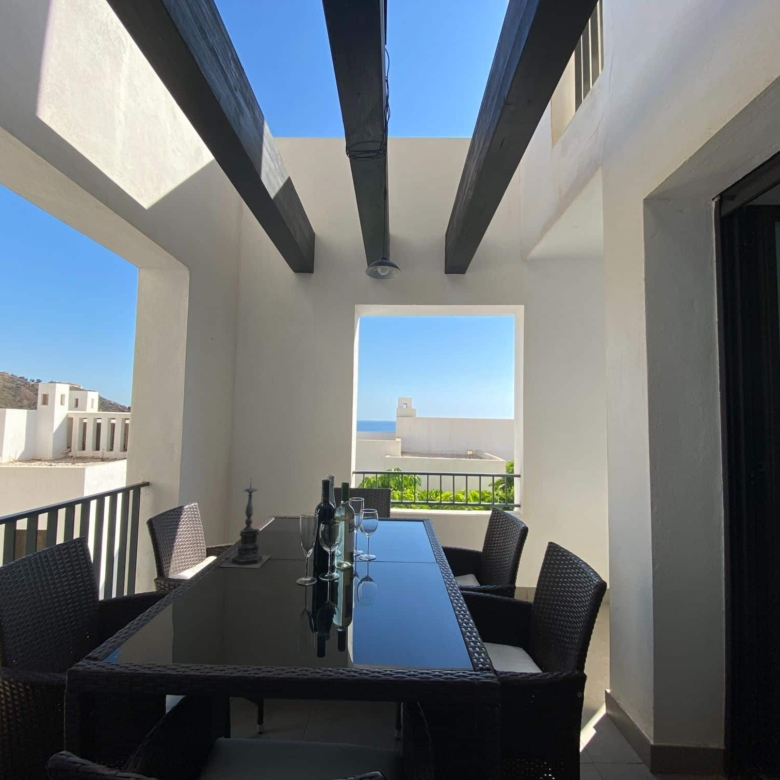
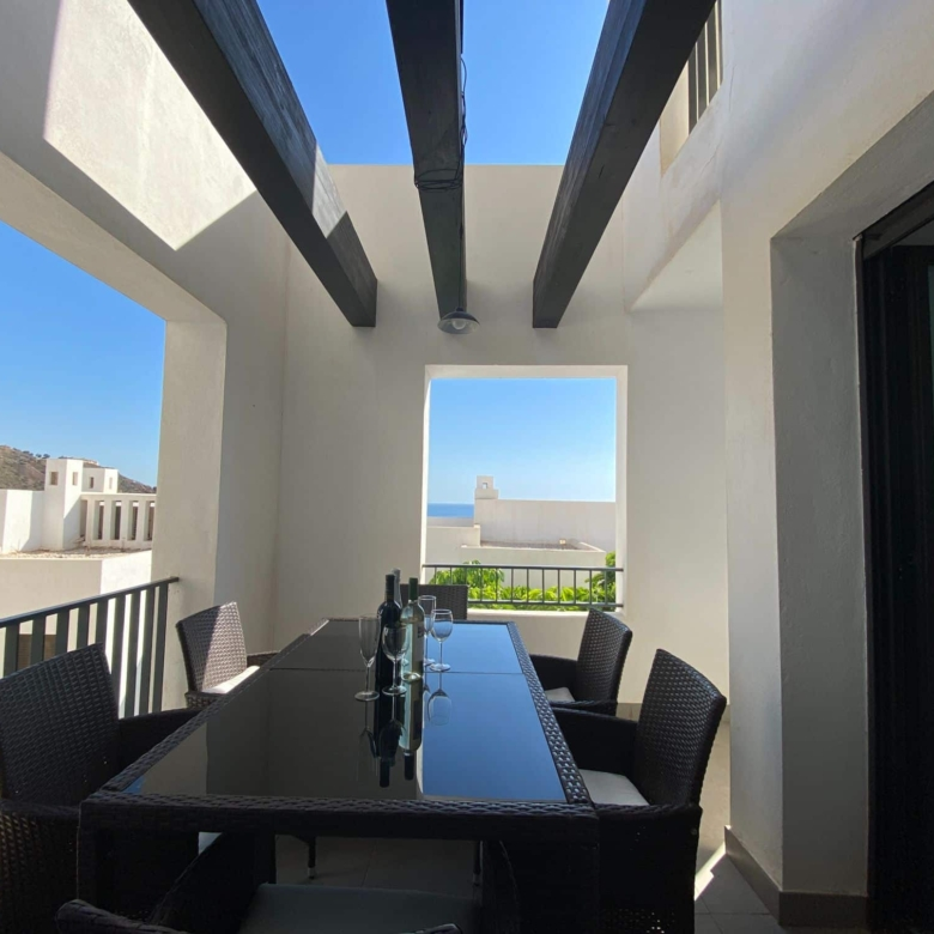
- candle holder [218,476,273,569]
